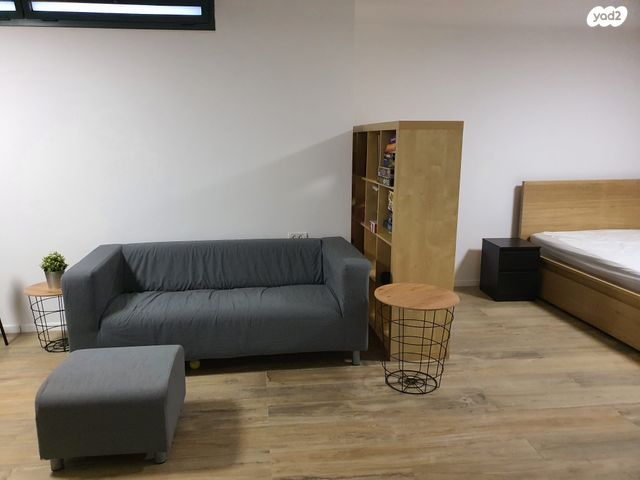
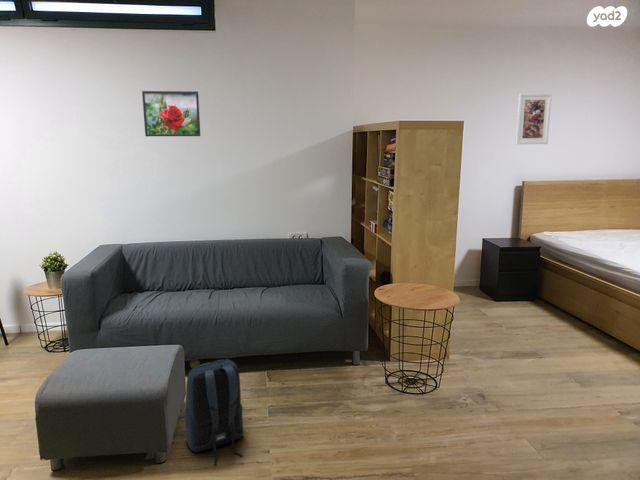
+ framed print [514,92,553,145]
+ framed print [141,90,201,137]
+ backpack [184,358,244,467]
